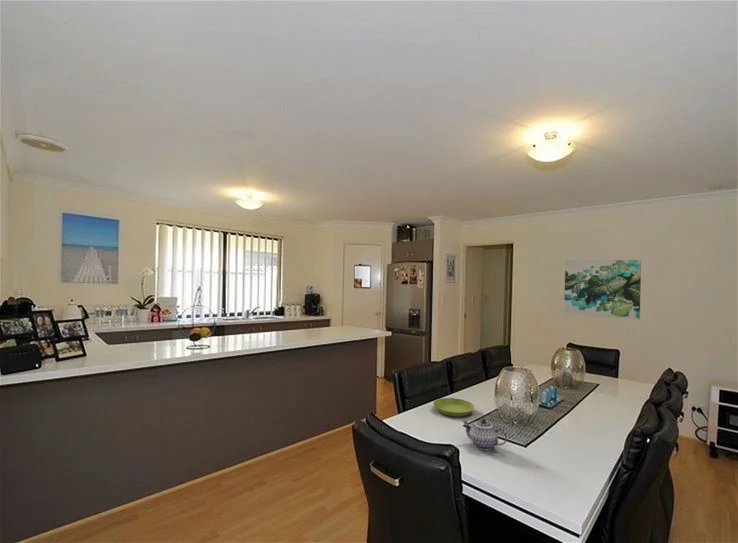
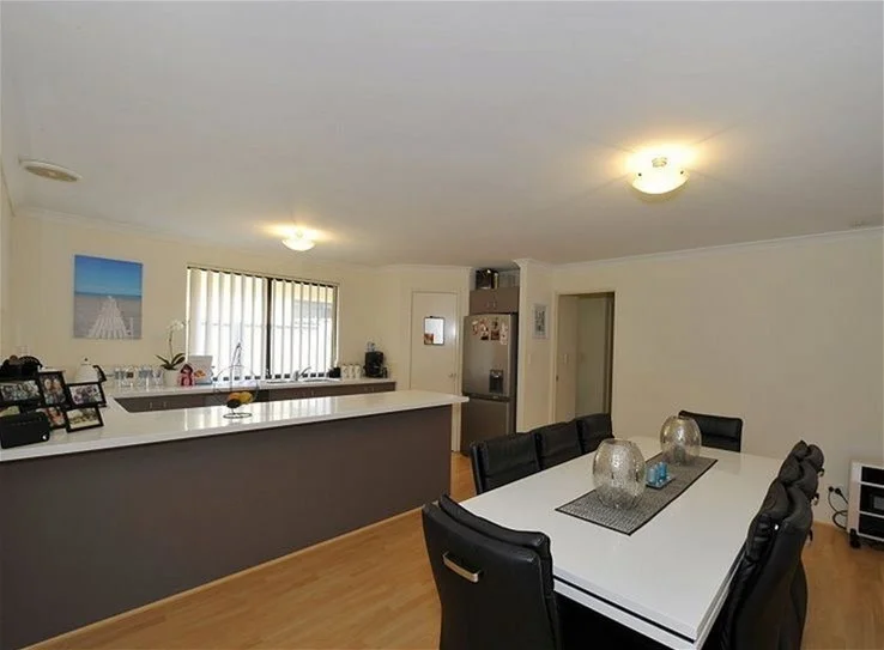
- teapot [461,418,508,451]
- saucer [433,397,475,417]
- wall art [563,259,642,321]
